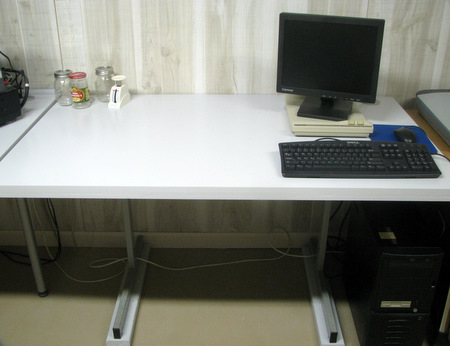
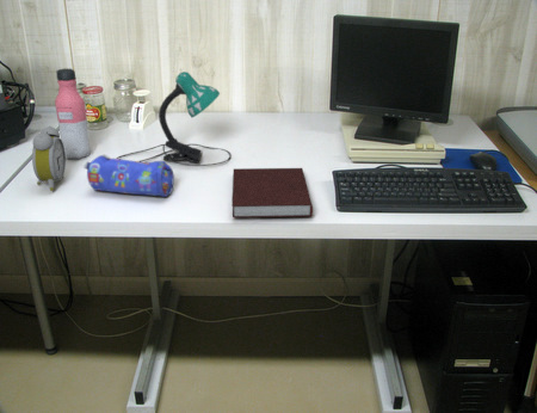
+ water bottle [54,68,92,160]
+ pencil case [82,153,175,198]
+ notebook [230,167,314,218]
+ desk lamp [116,70,233,167]
+ alarm clock [31,125,67,192]
